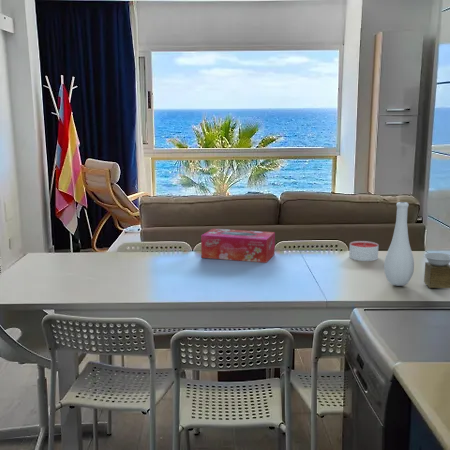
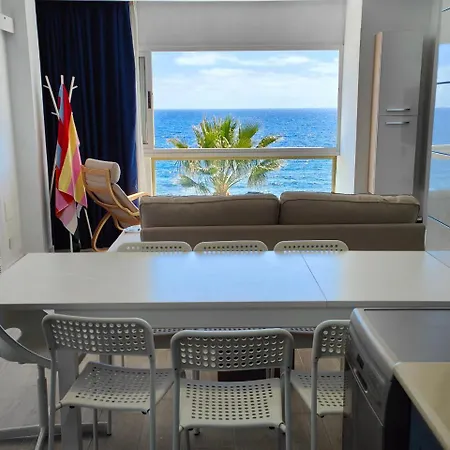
- candle [348,240,379,262]
- tissue box [200,228,276,264]
- vase [383,201,450,289]
